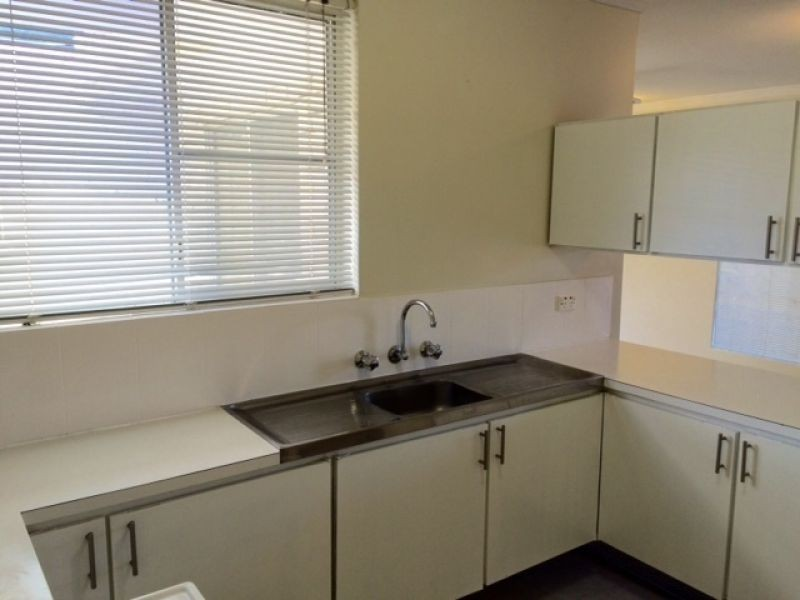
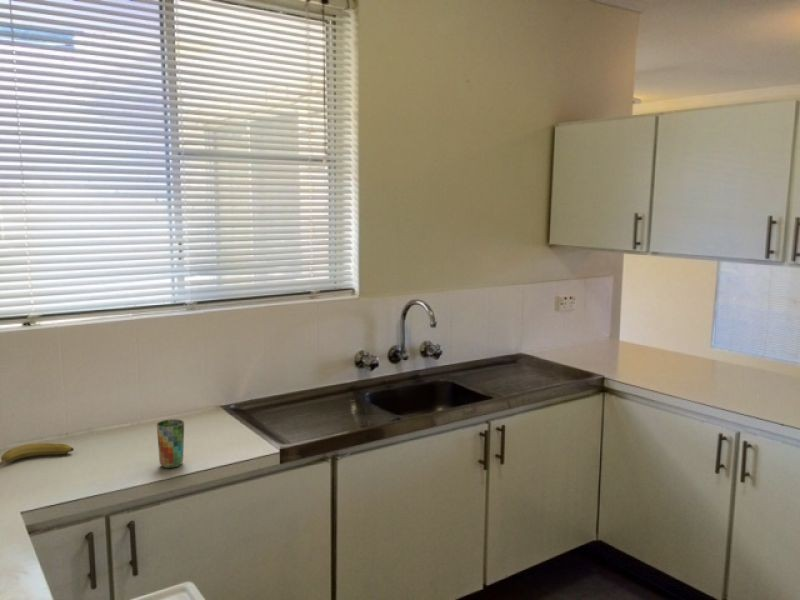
+ fruit [0,442,75,467]
+ cup [156,418,185,469]
